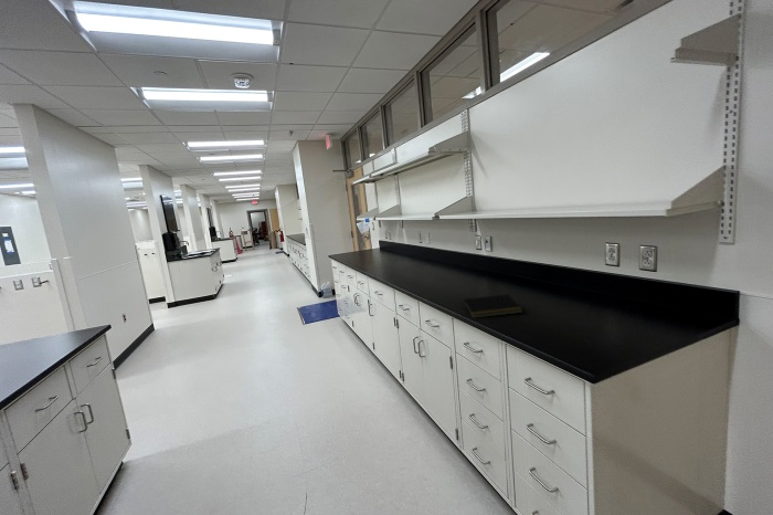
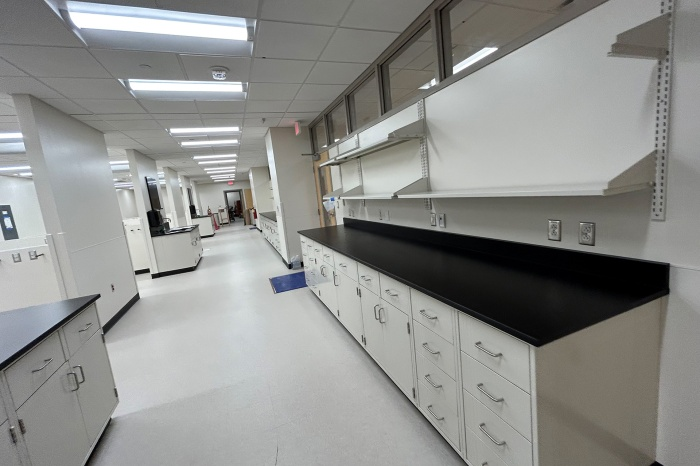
- notepad [462,293,523,319]
